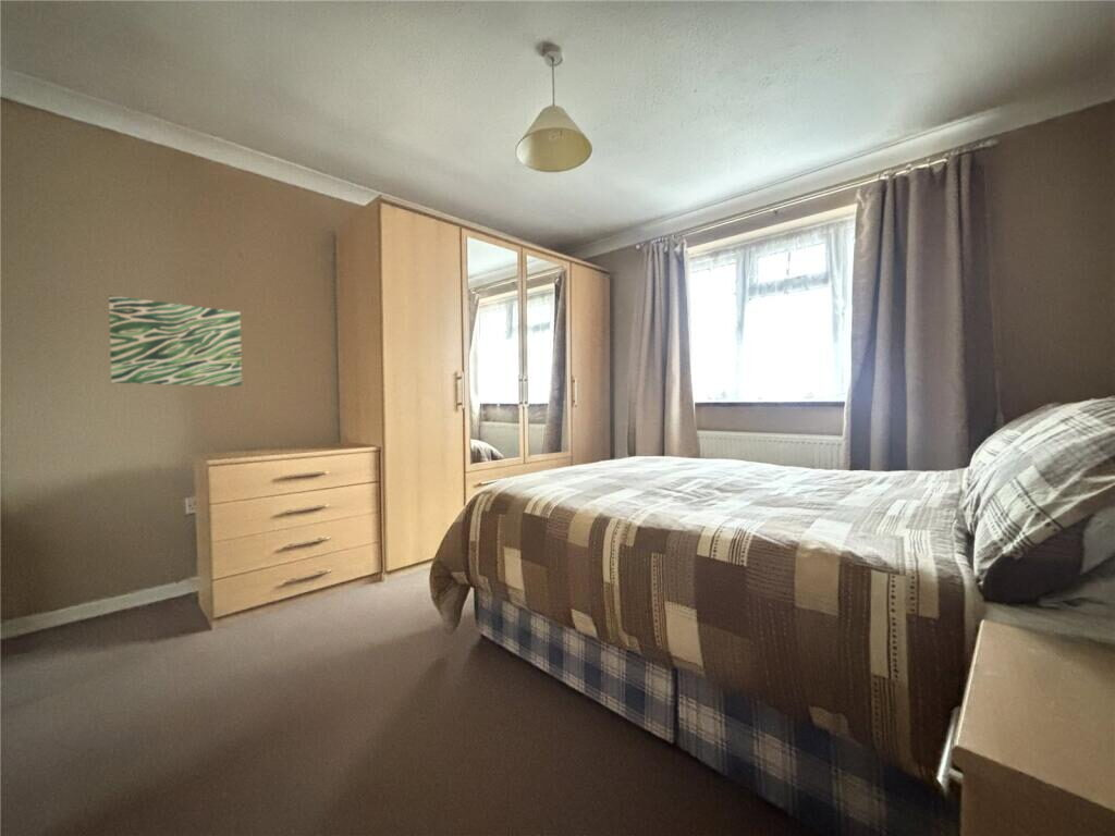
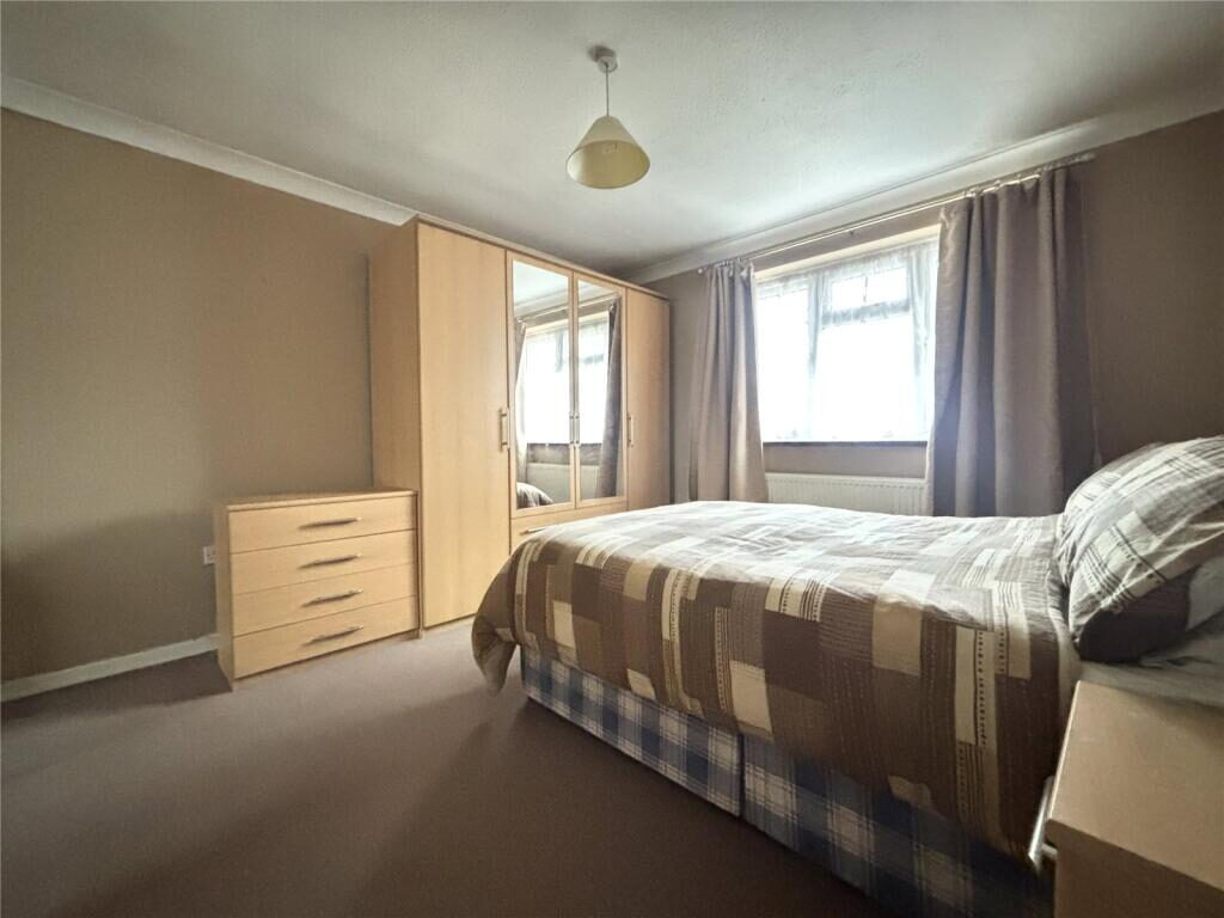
- wall art [108,294,243,388]
